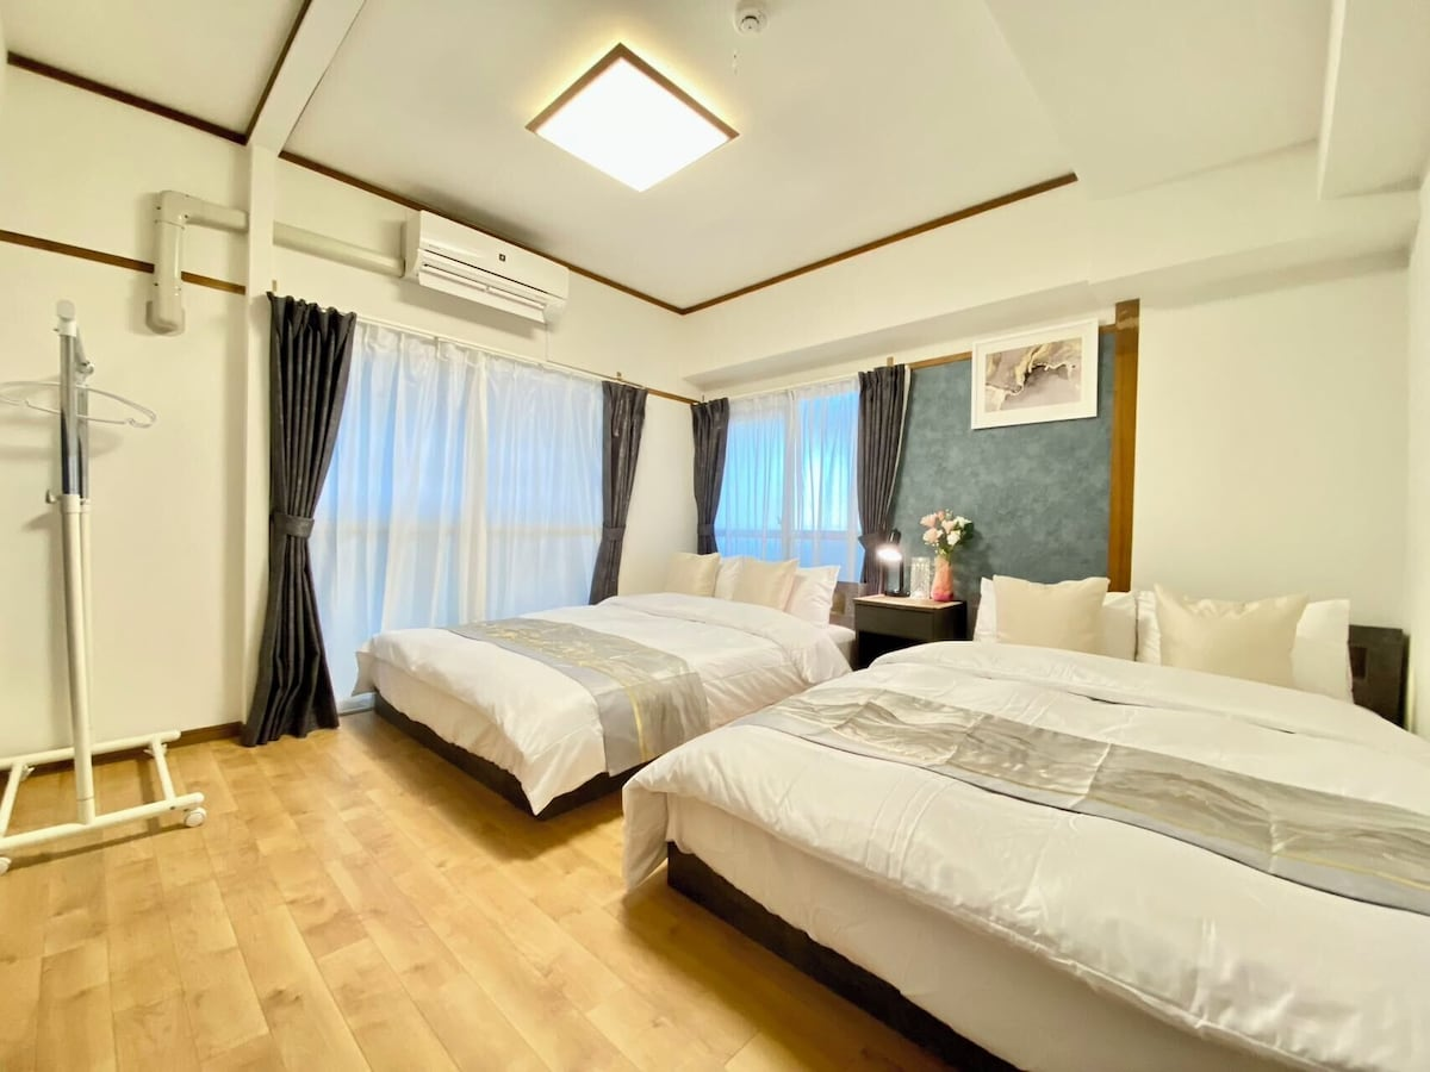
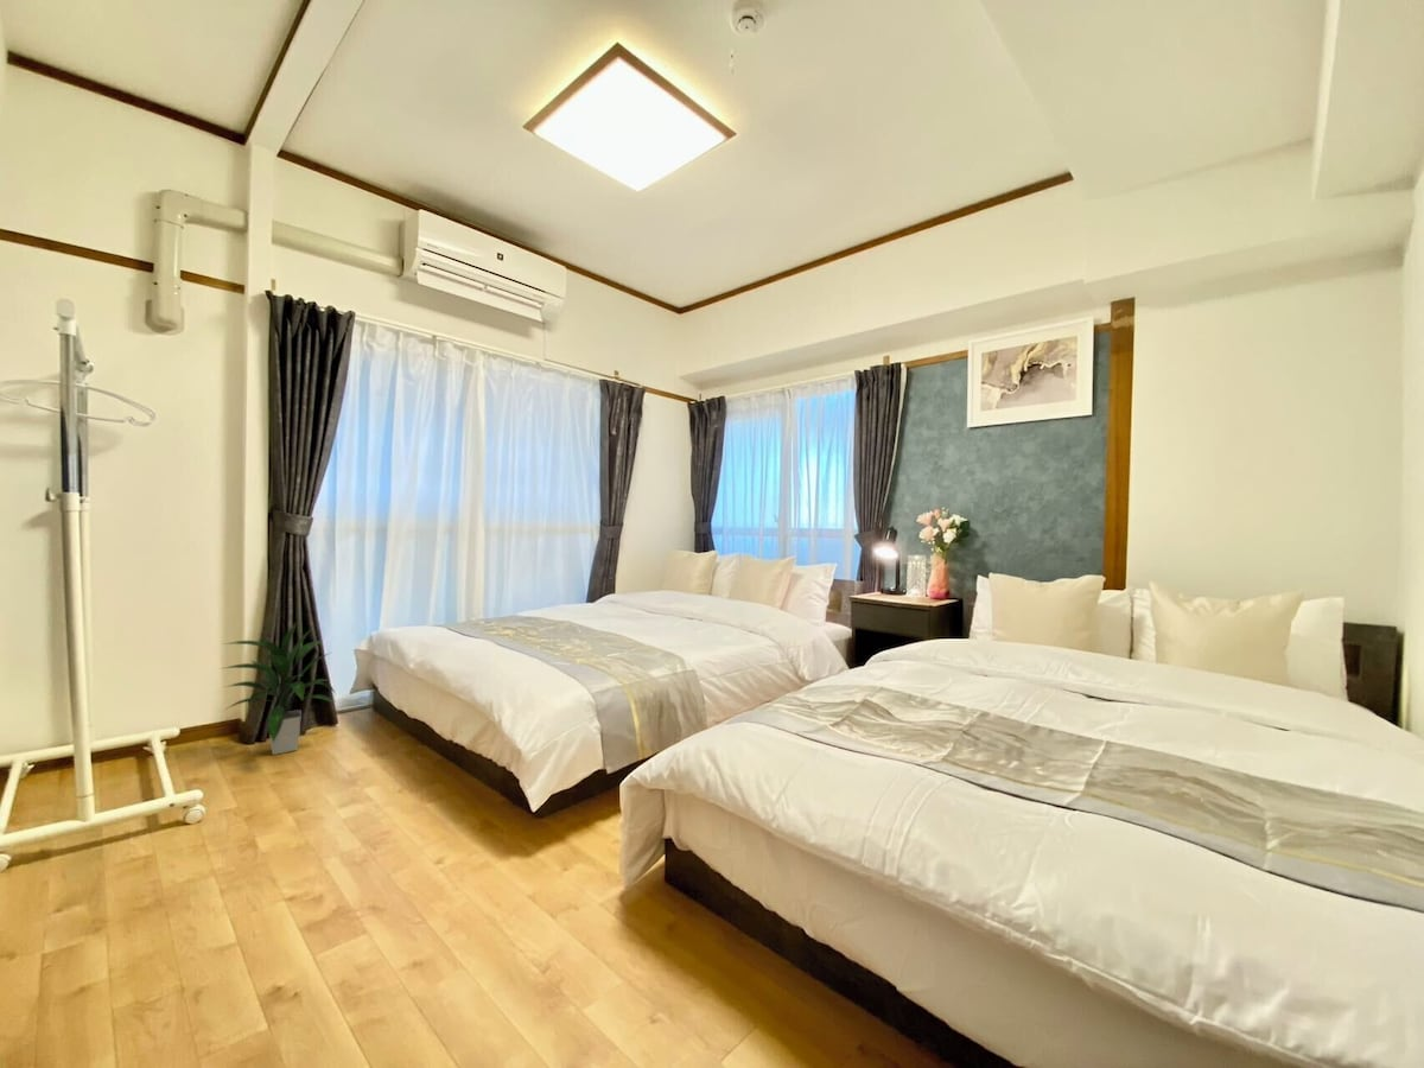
+ indoor plant [217,621,337,756]
